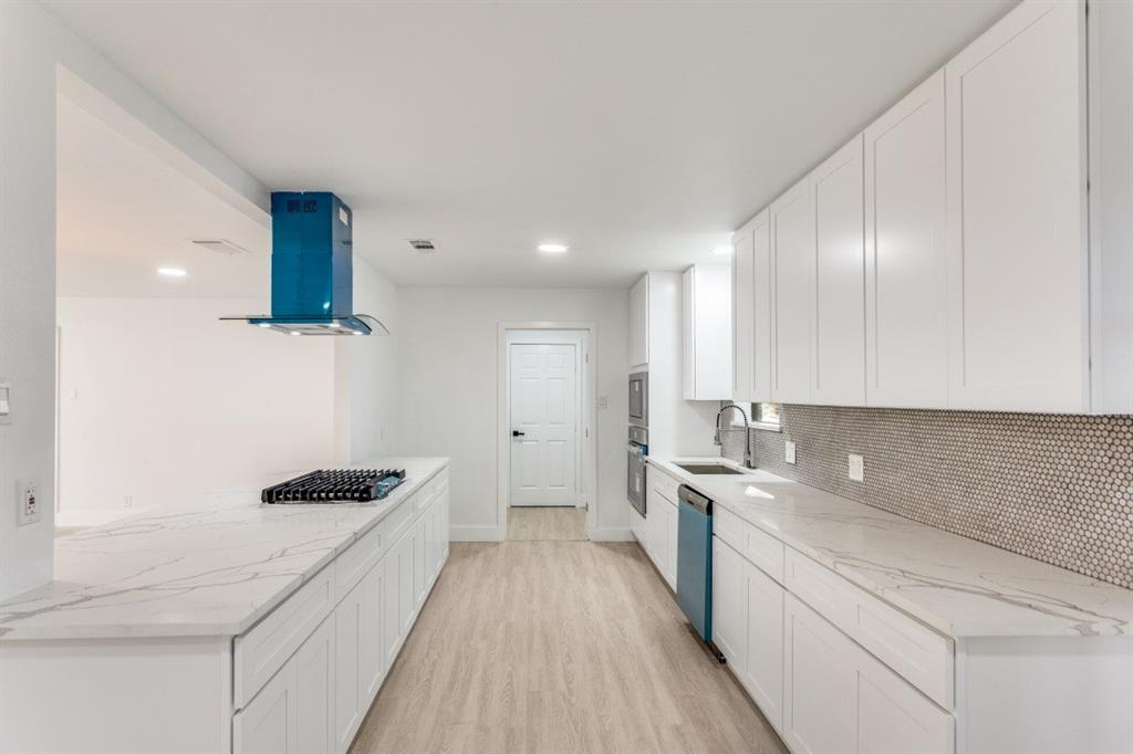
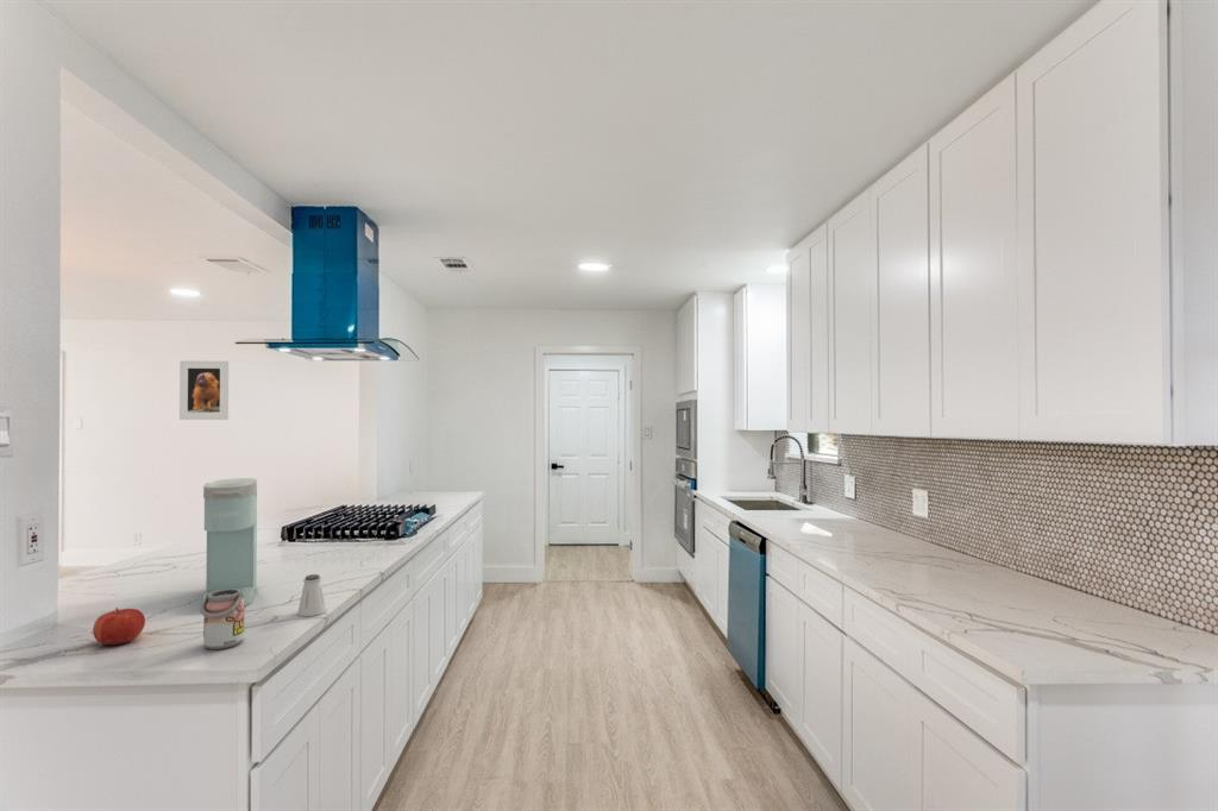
+ saltshaker [296,573,328,617]
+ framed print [178,359,230,421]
+ beverage can [199,589,246,650]
+ coffee maker [202,477,258,608]
+ fruit [92,606,146,646]
